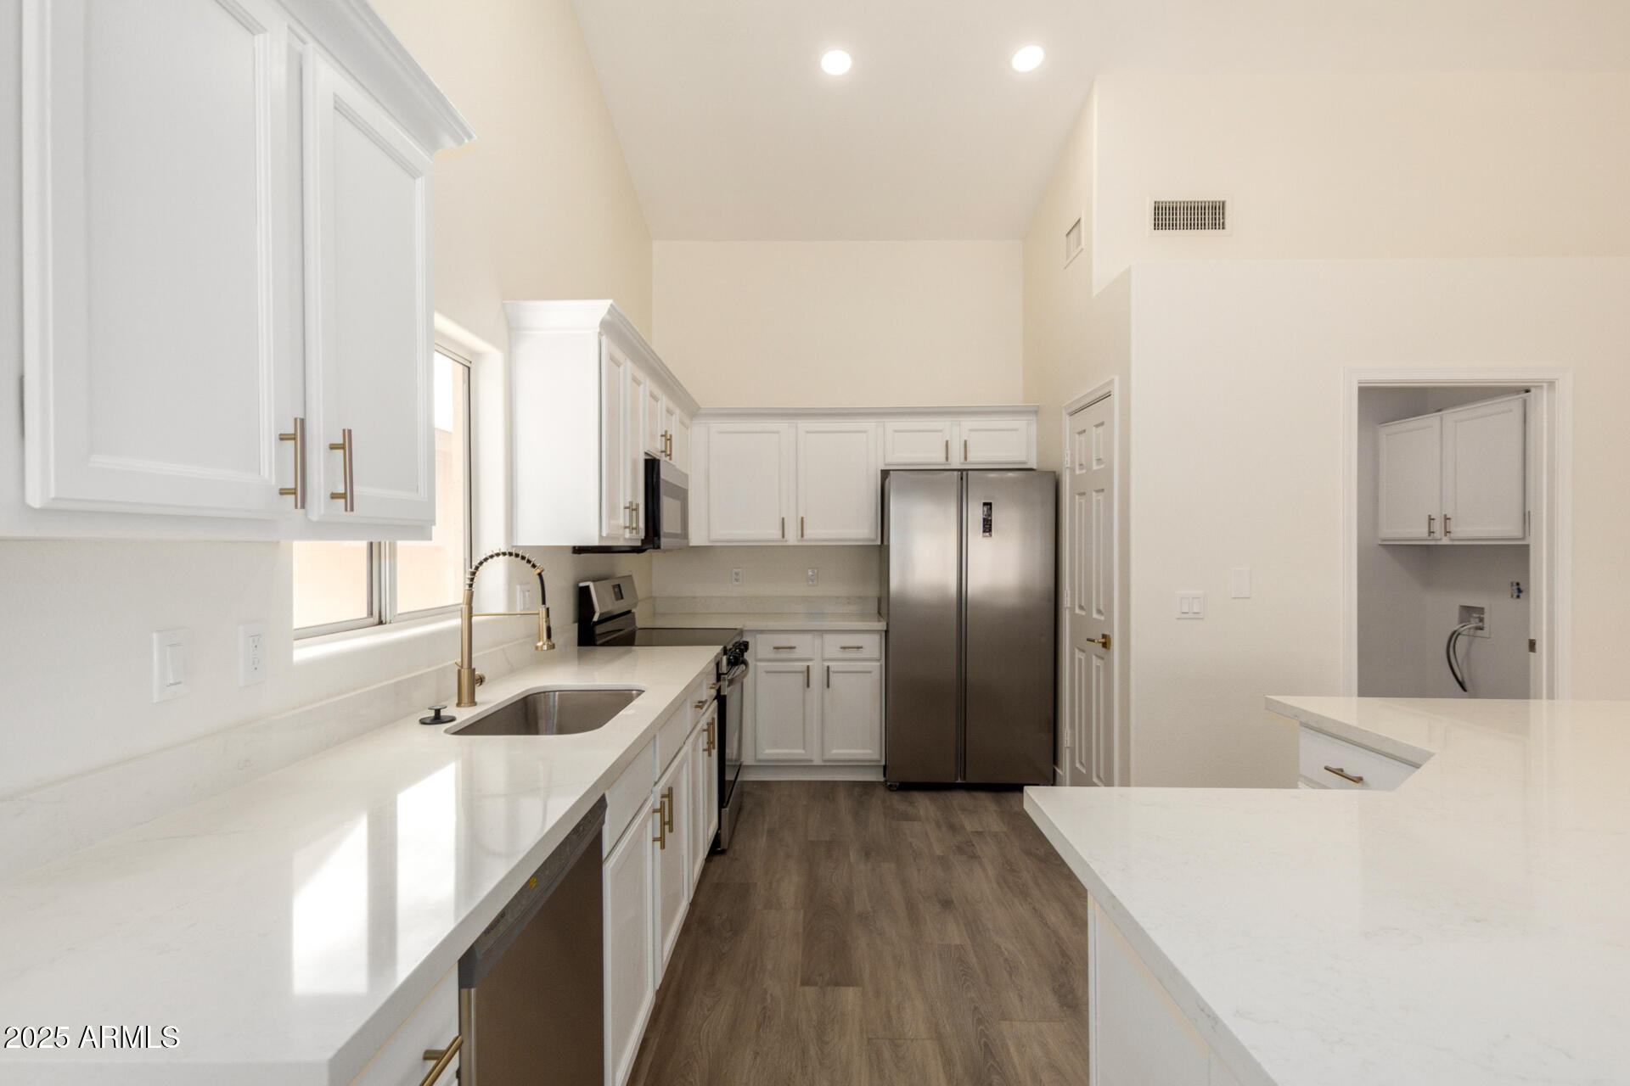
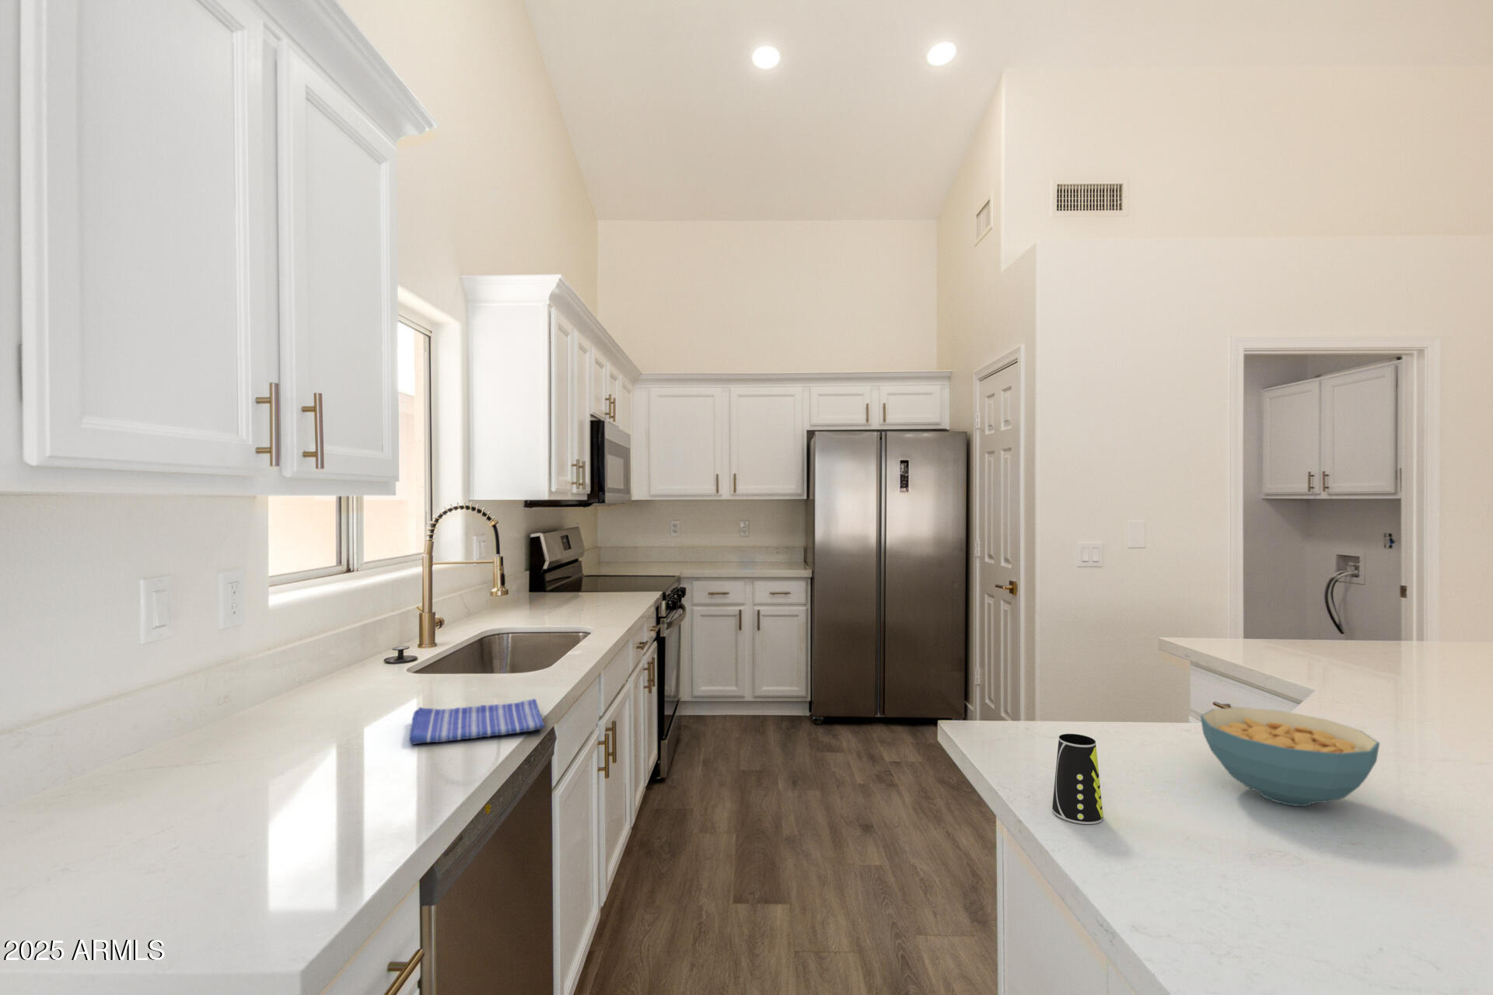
+ cup [1051,733,1104,825]
+ cereal bowl [1200,706,1381,807]
+ dish towel [408,698,545,745]
